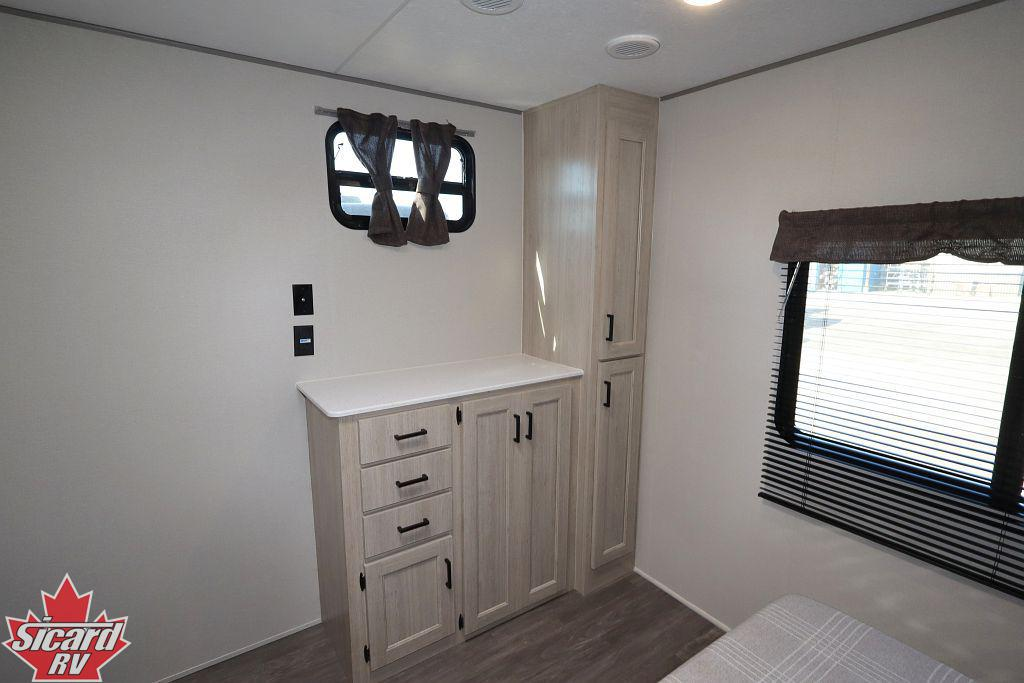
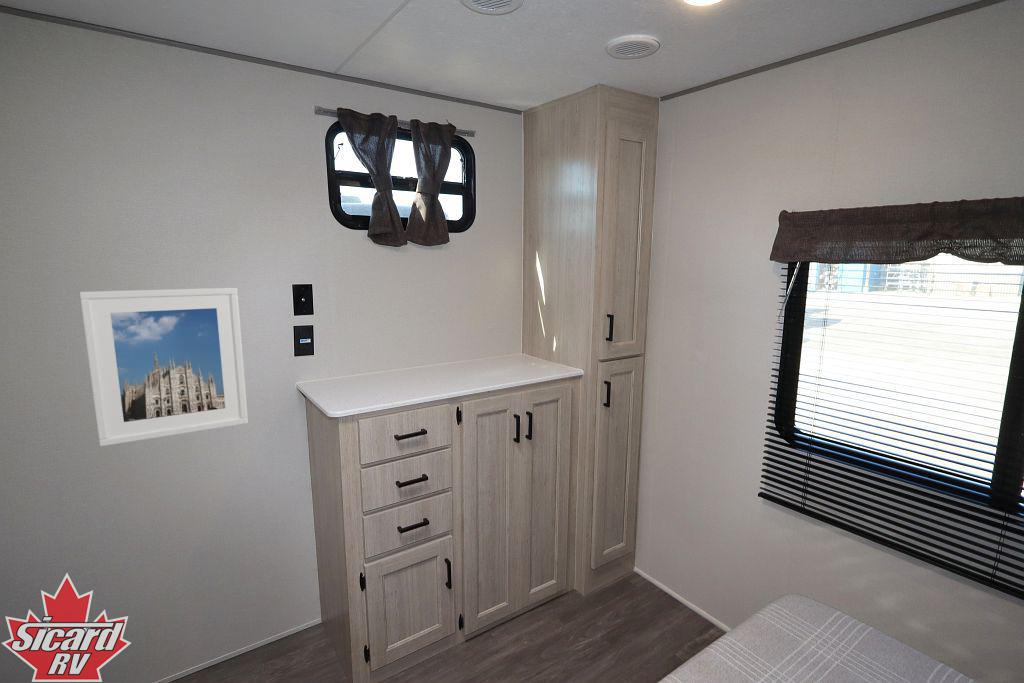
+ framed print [79,287,249,447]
